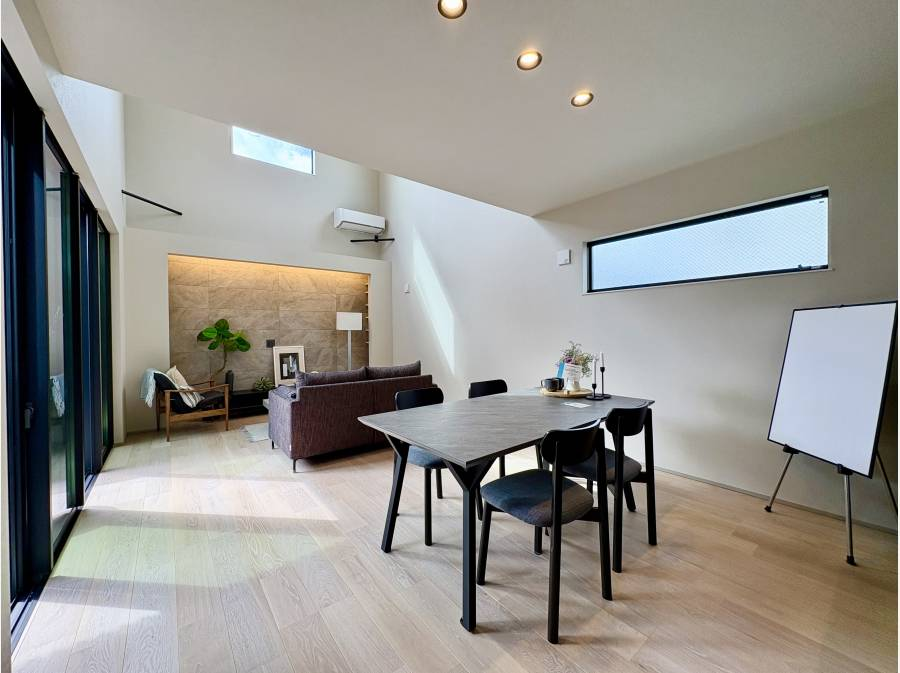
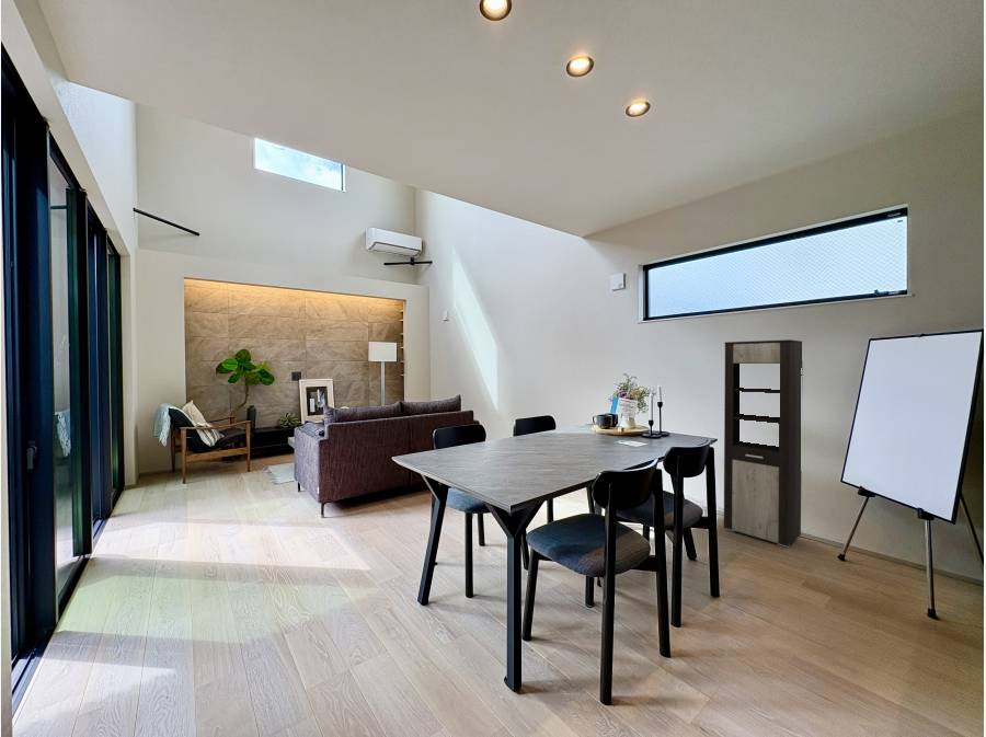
+ cabinet [723,338,803,549]
